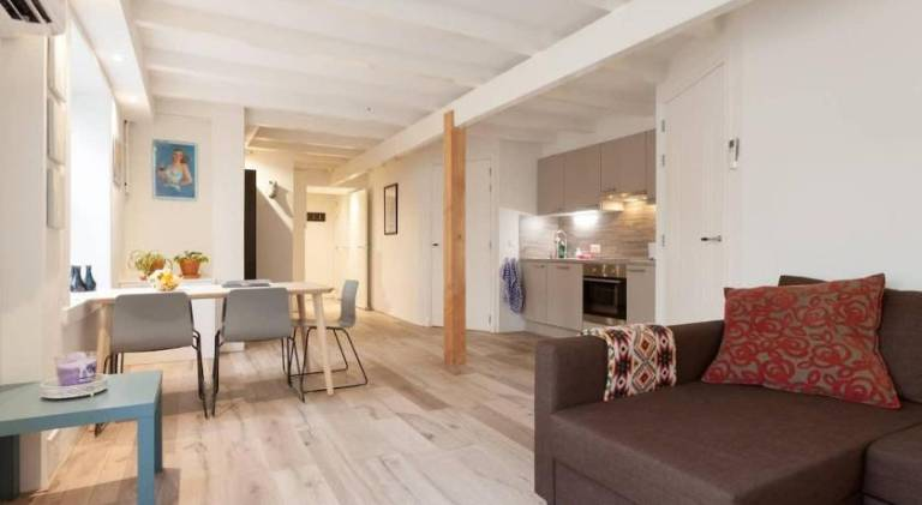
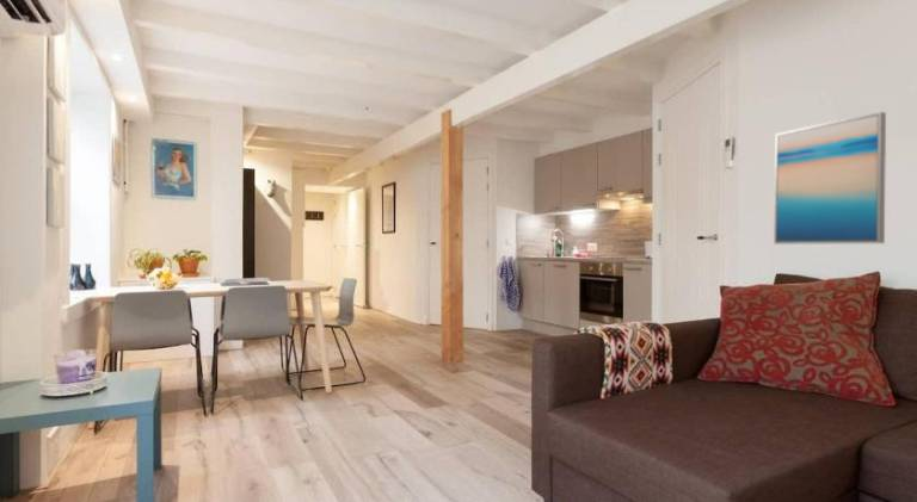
+ wall art [773,111,887,246]
